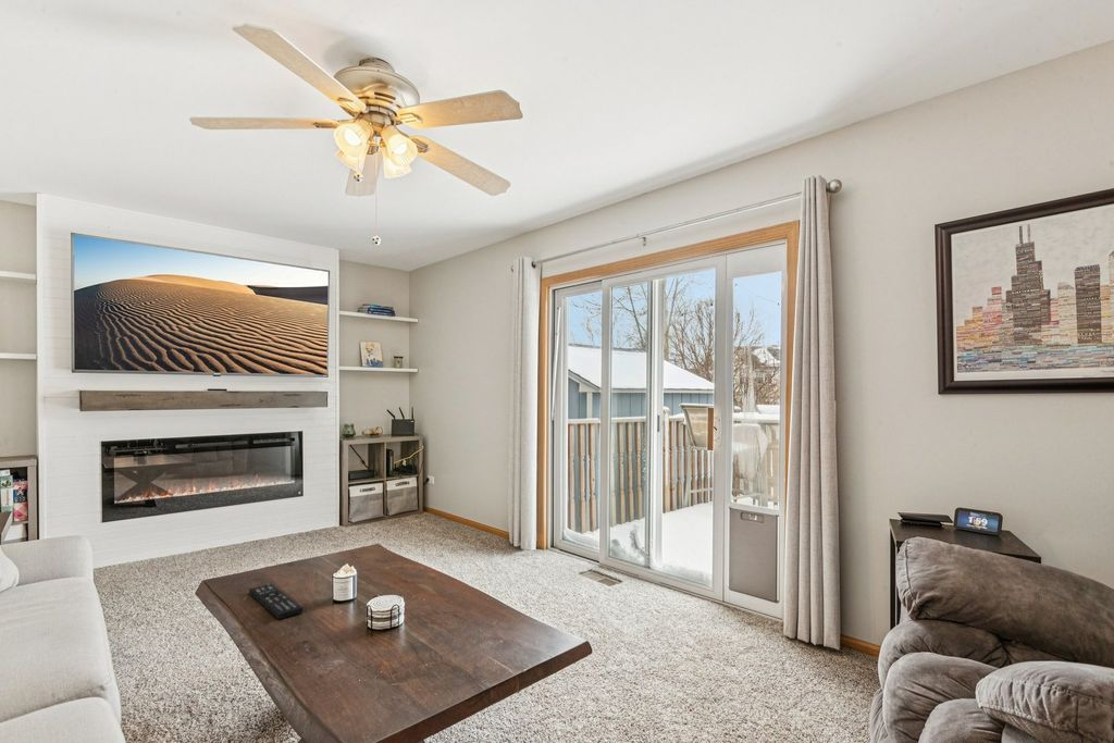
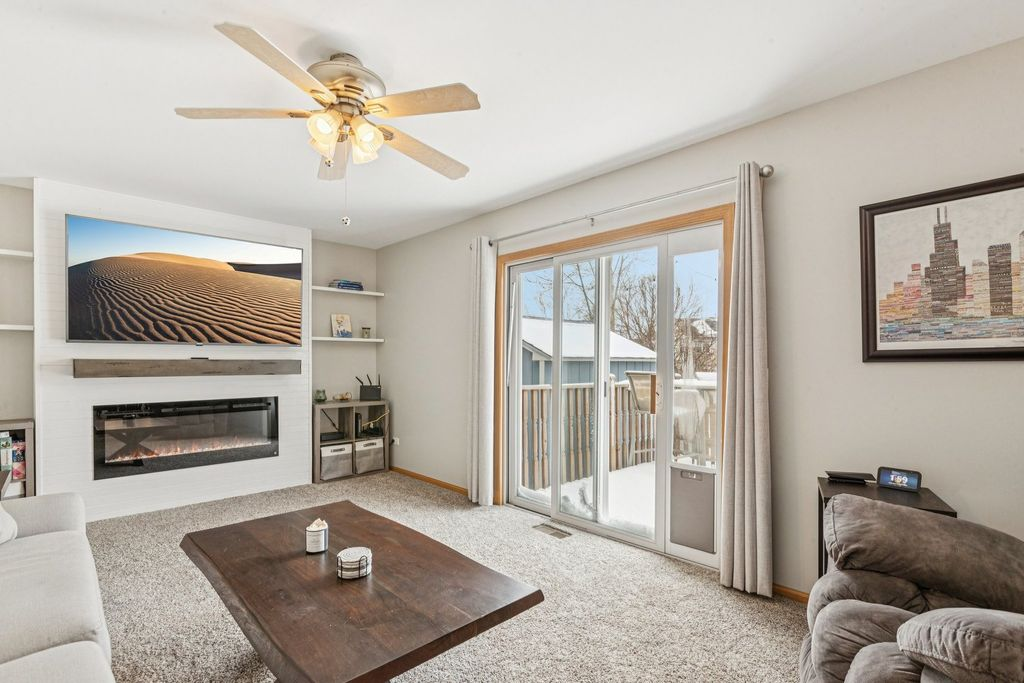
- remote control [248,583,304,620]
